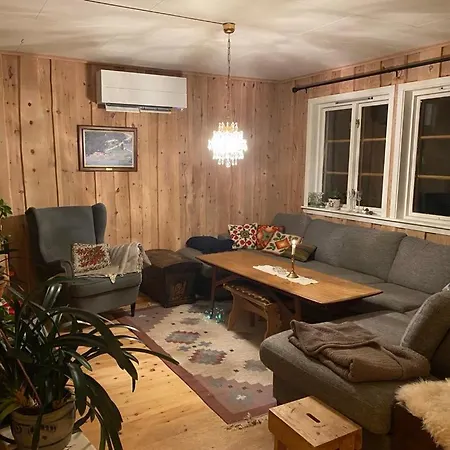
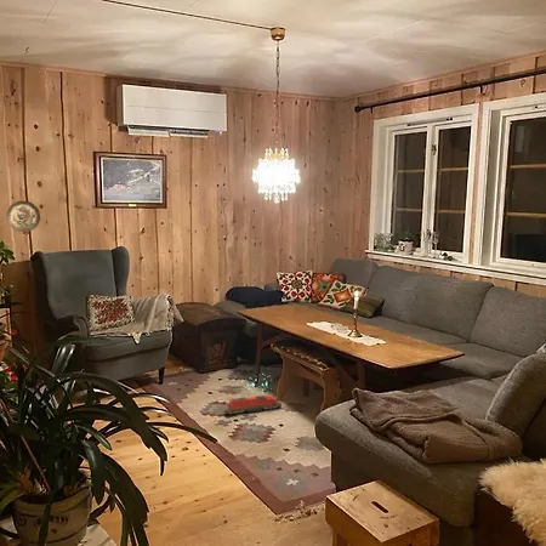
+ toy train [222,393,283,416]
+ decorative plate [6,200,41,233]
